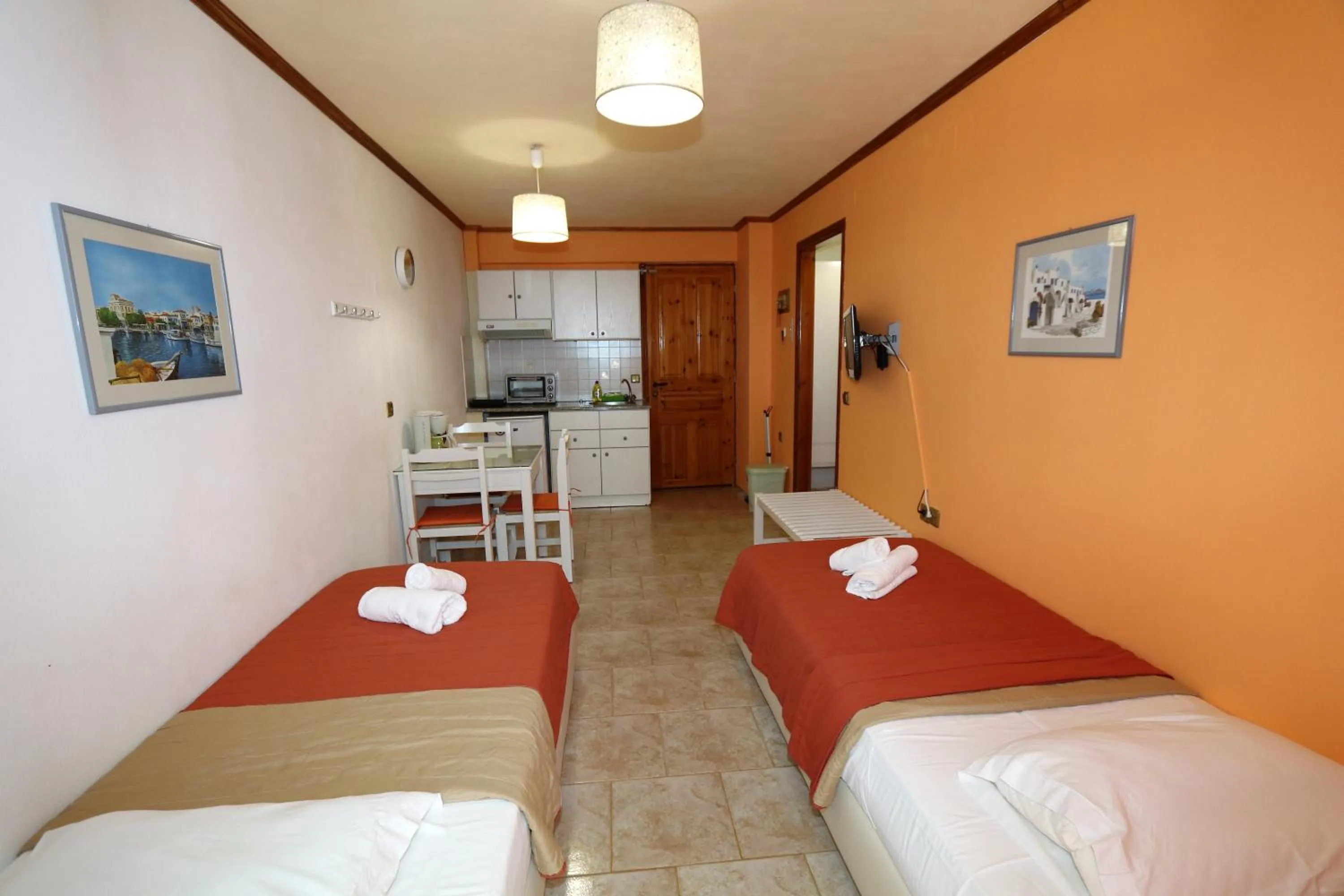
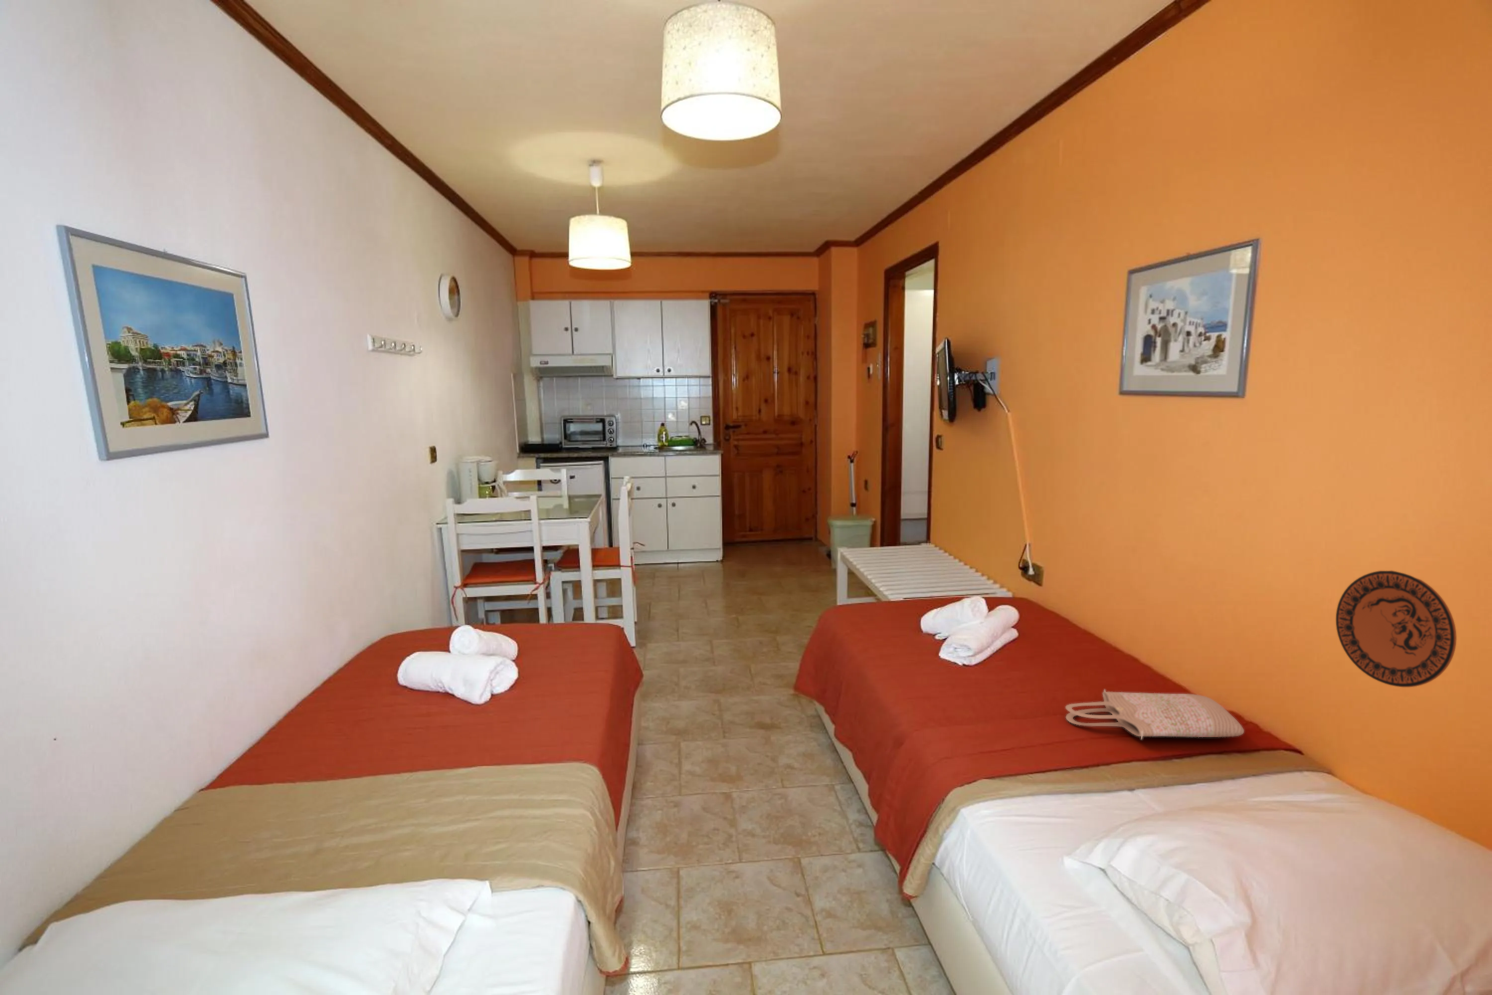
+ decorative plate [1335,570,1458,687]
+ shopping bag [1065,689,1244,740]
